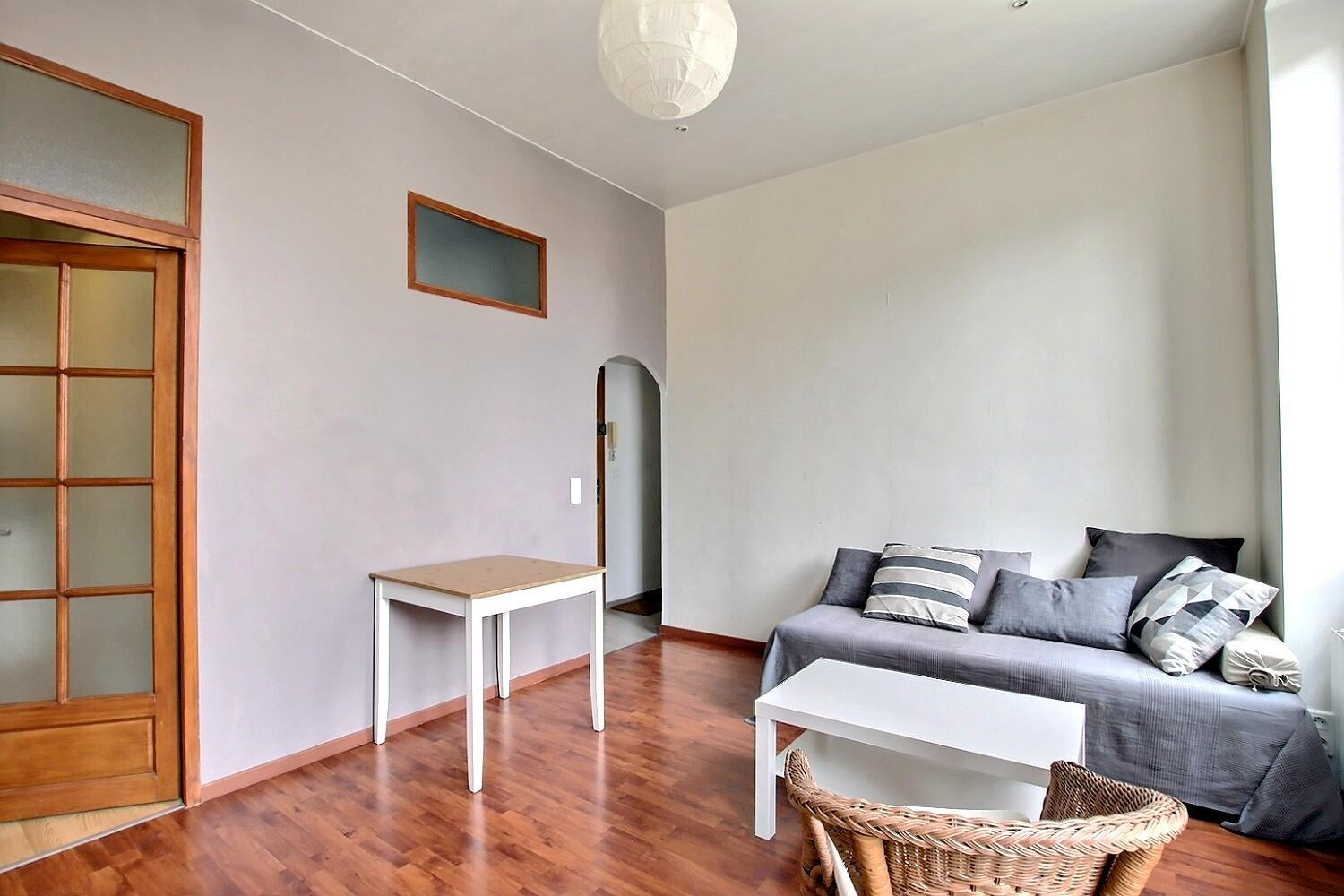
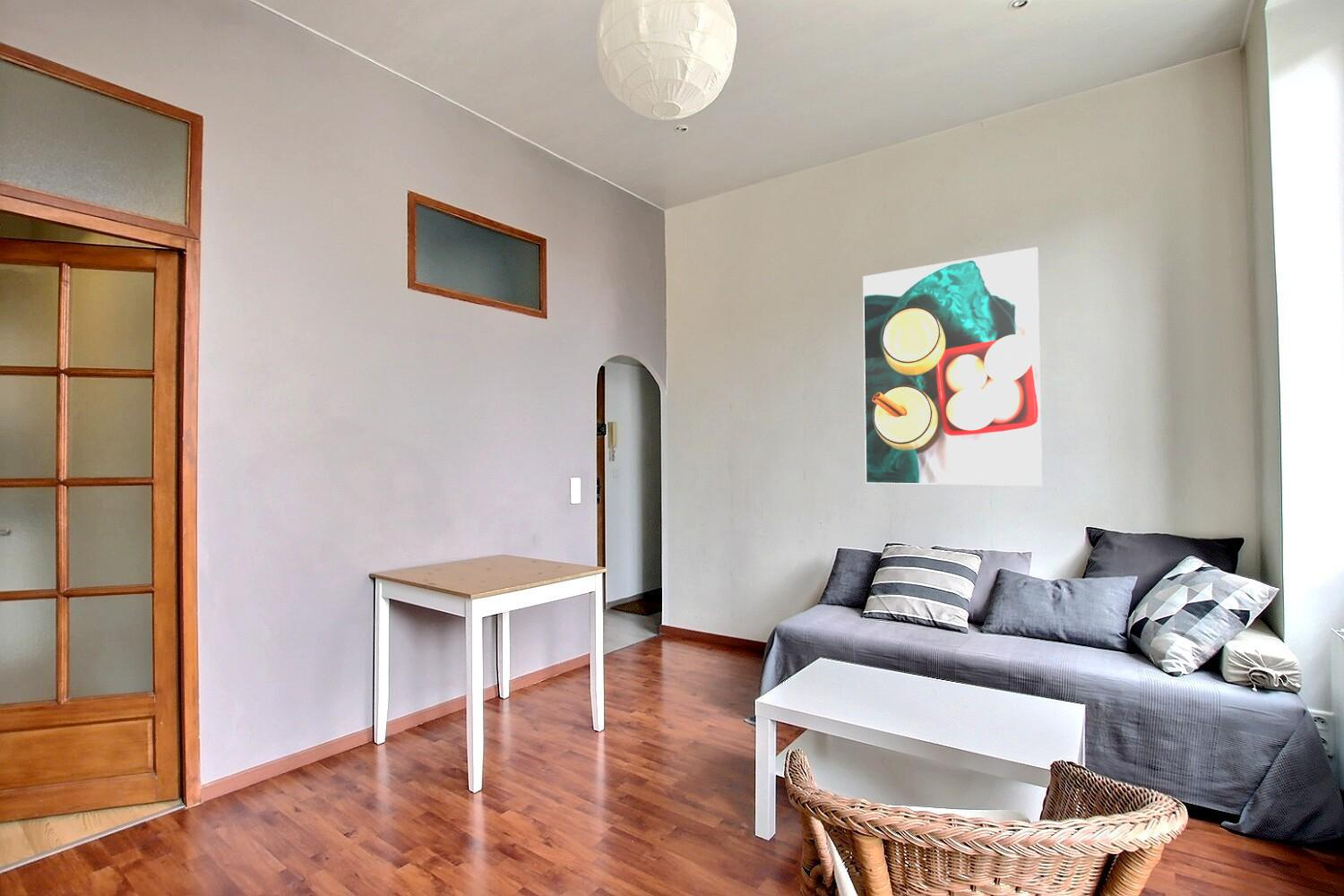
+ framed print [862,246,1043,487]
